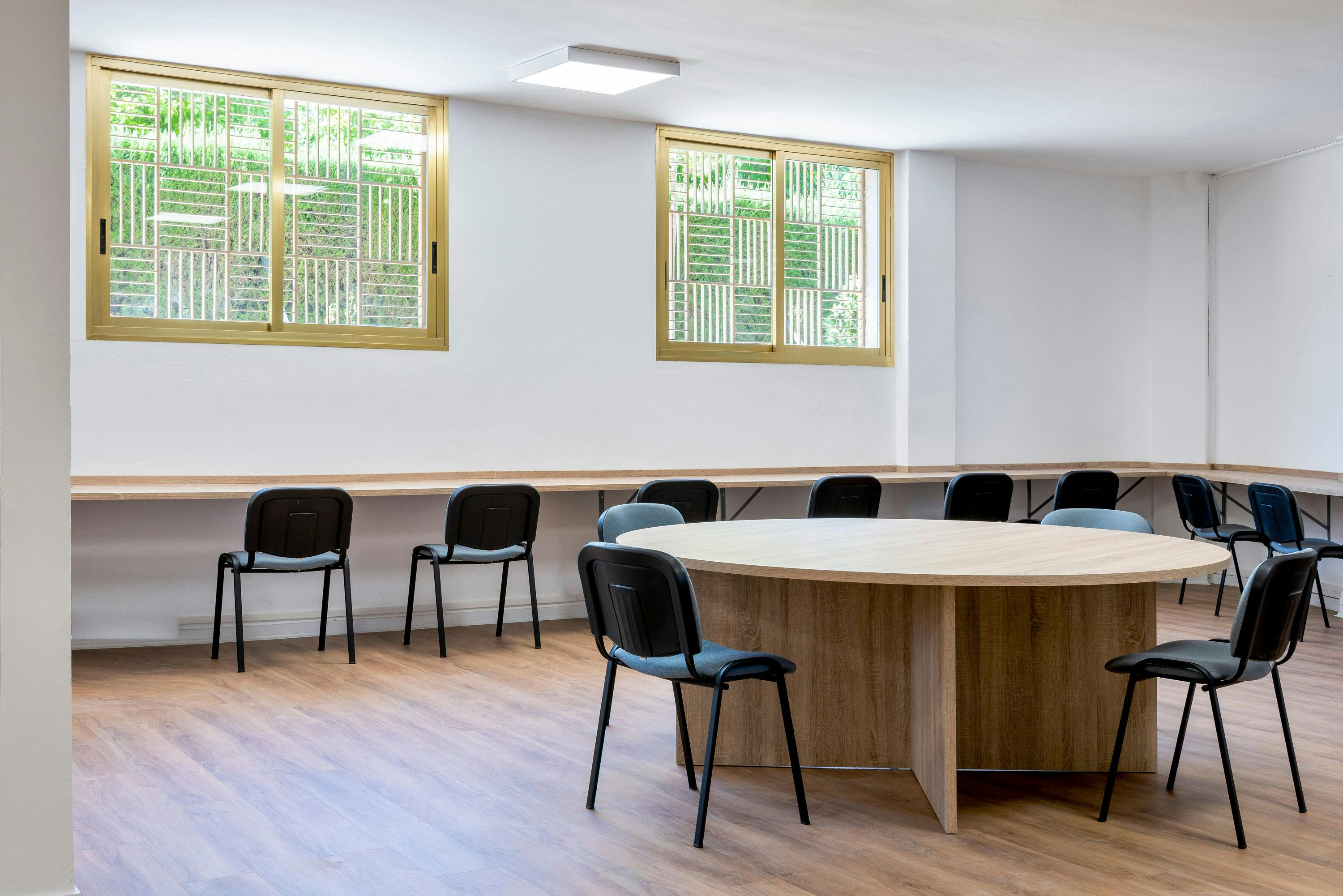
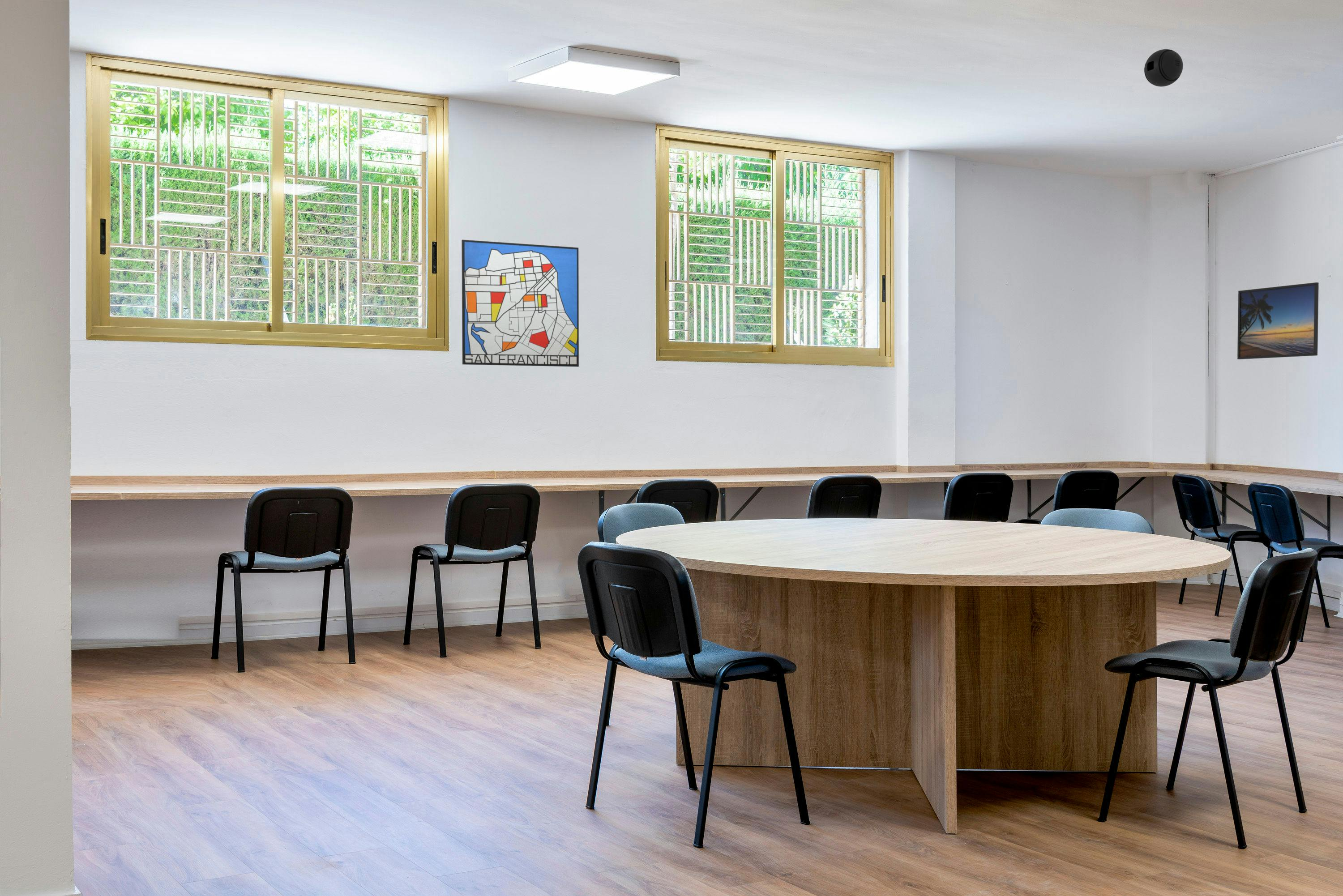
+ wall art [461,239,579,367]
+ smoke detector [1144,49,1184,87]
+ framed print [1237,282,1319,360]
